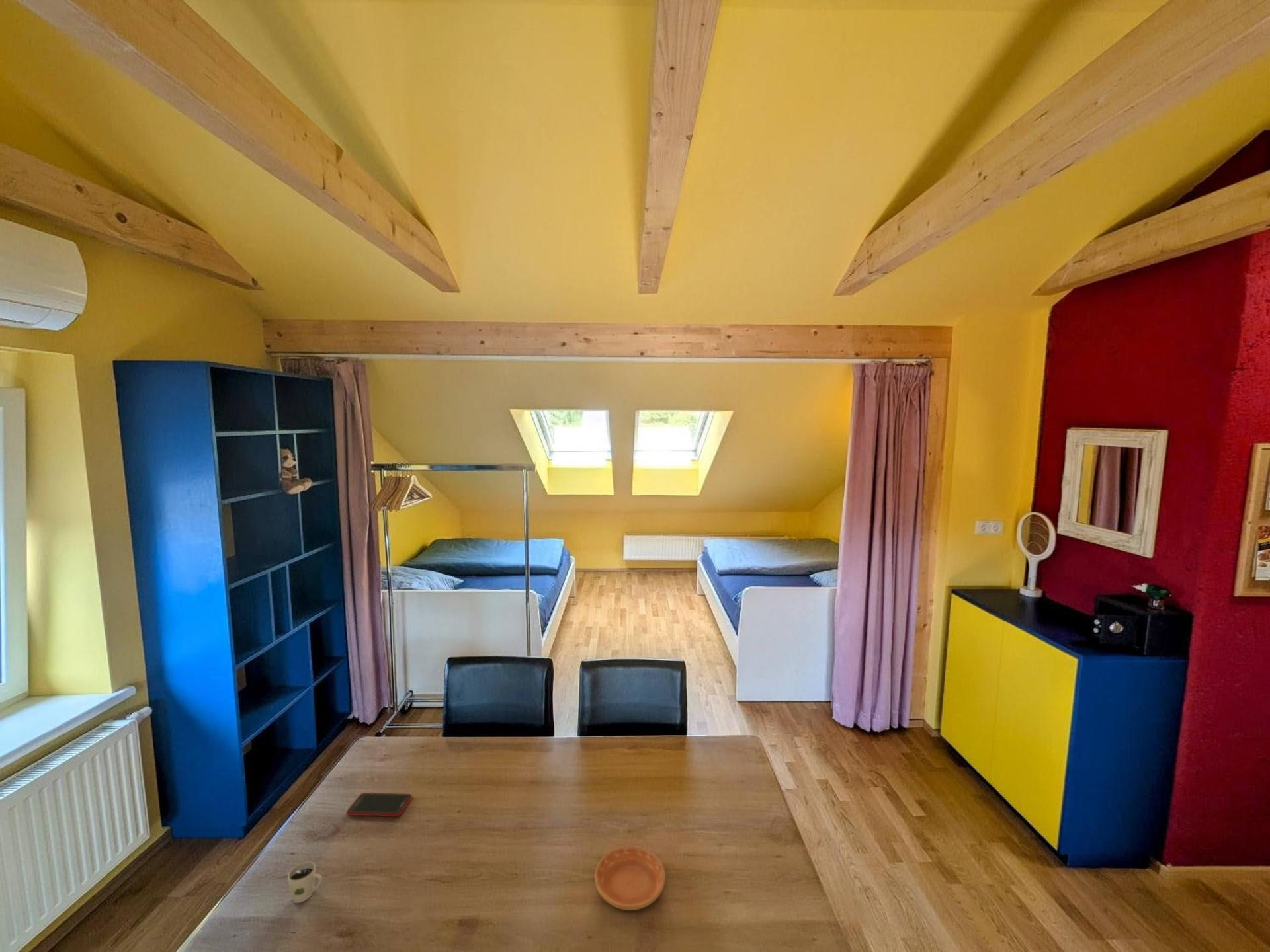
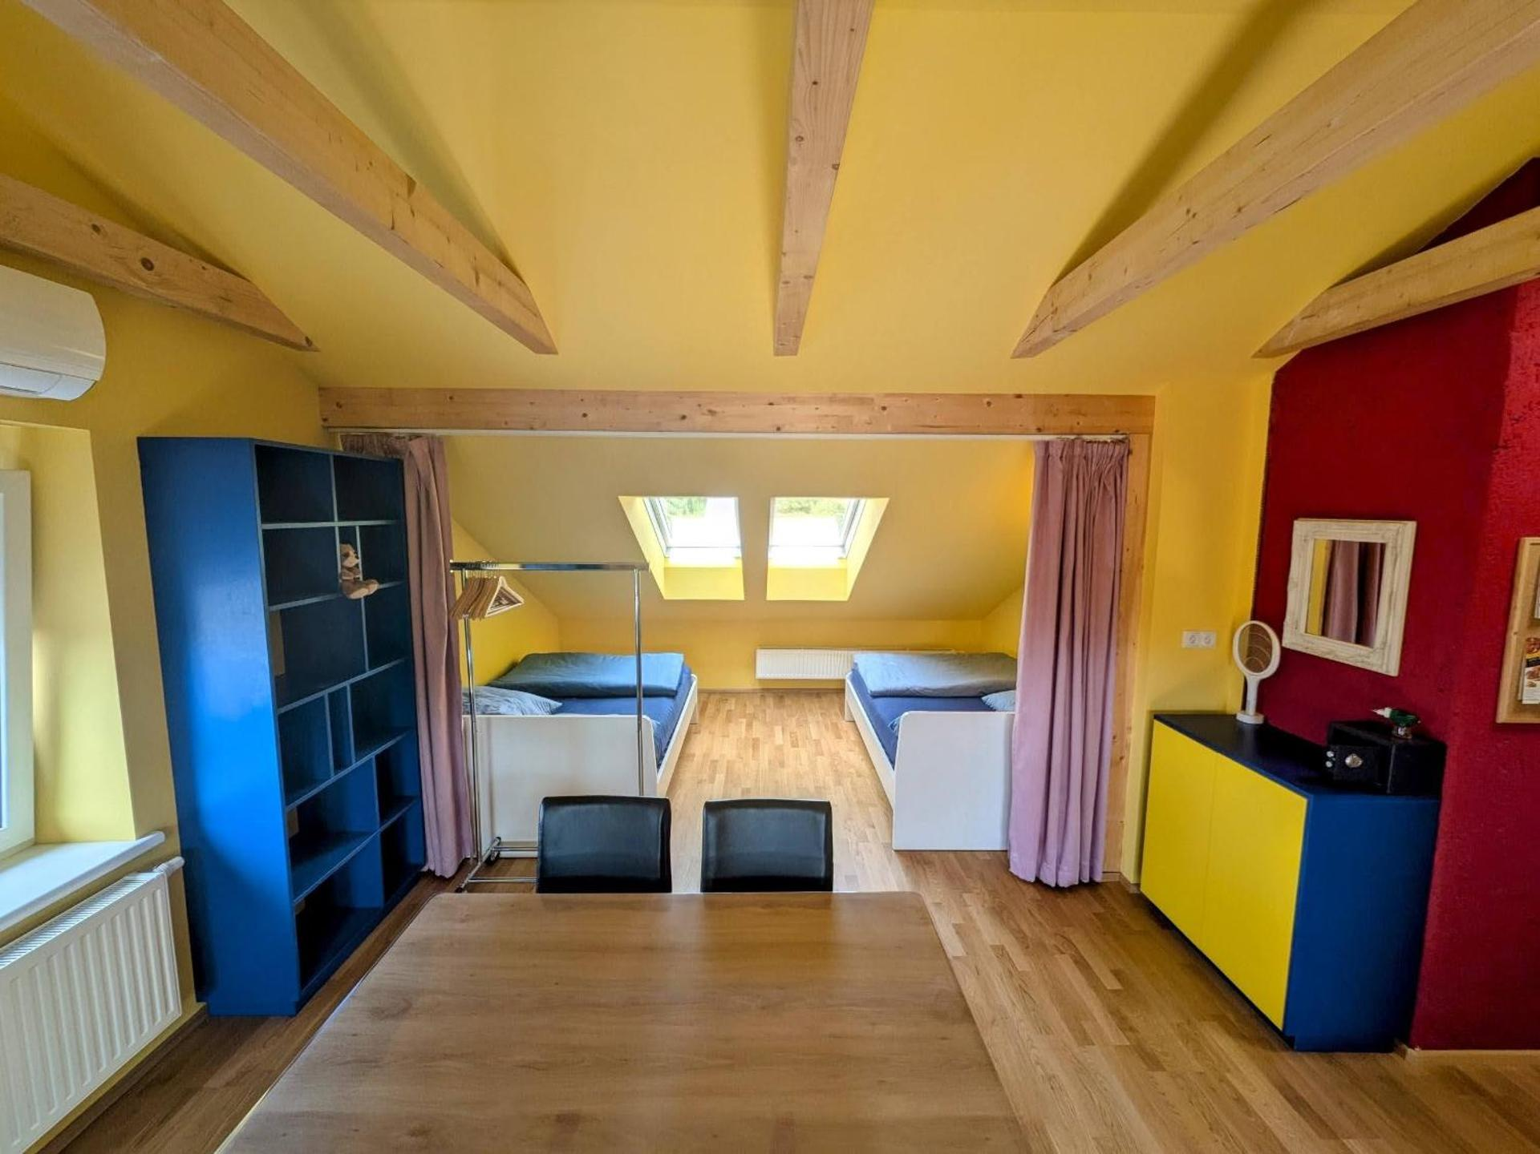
- cell phone [346,792,413,817]
- saucer [594,846,666,911]
- cup [287,861,323,904]
